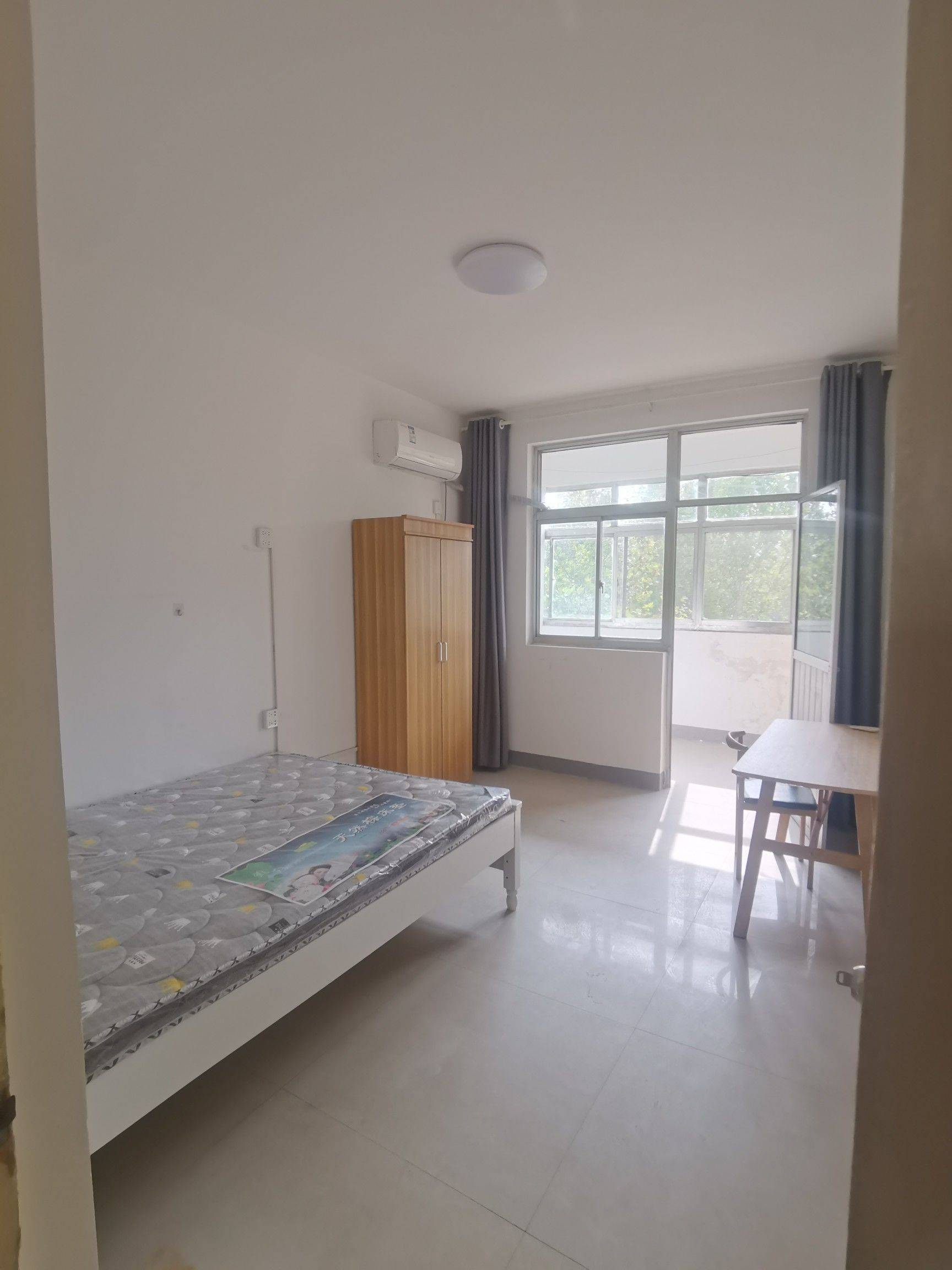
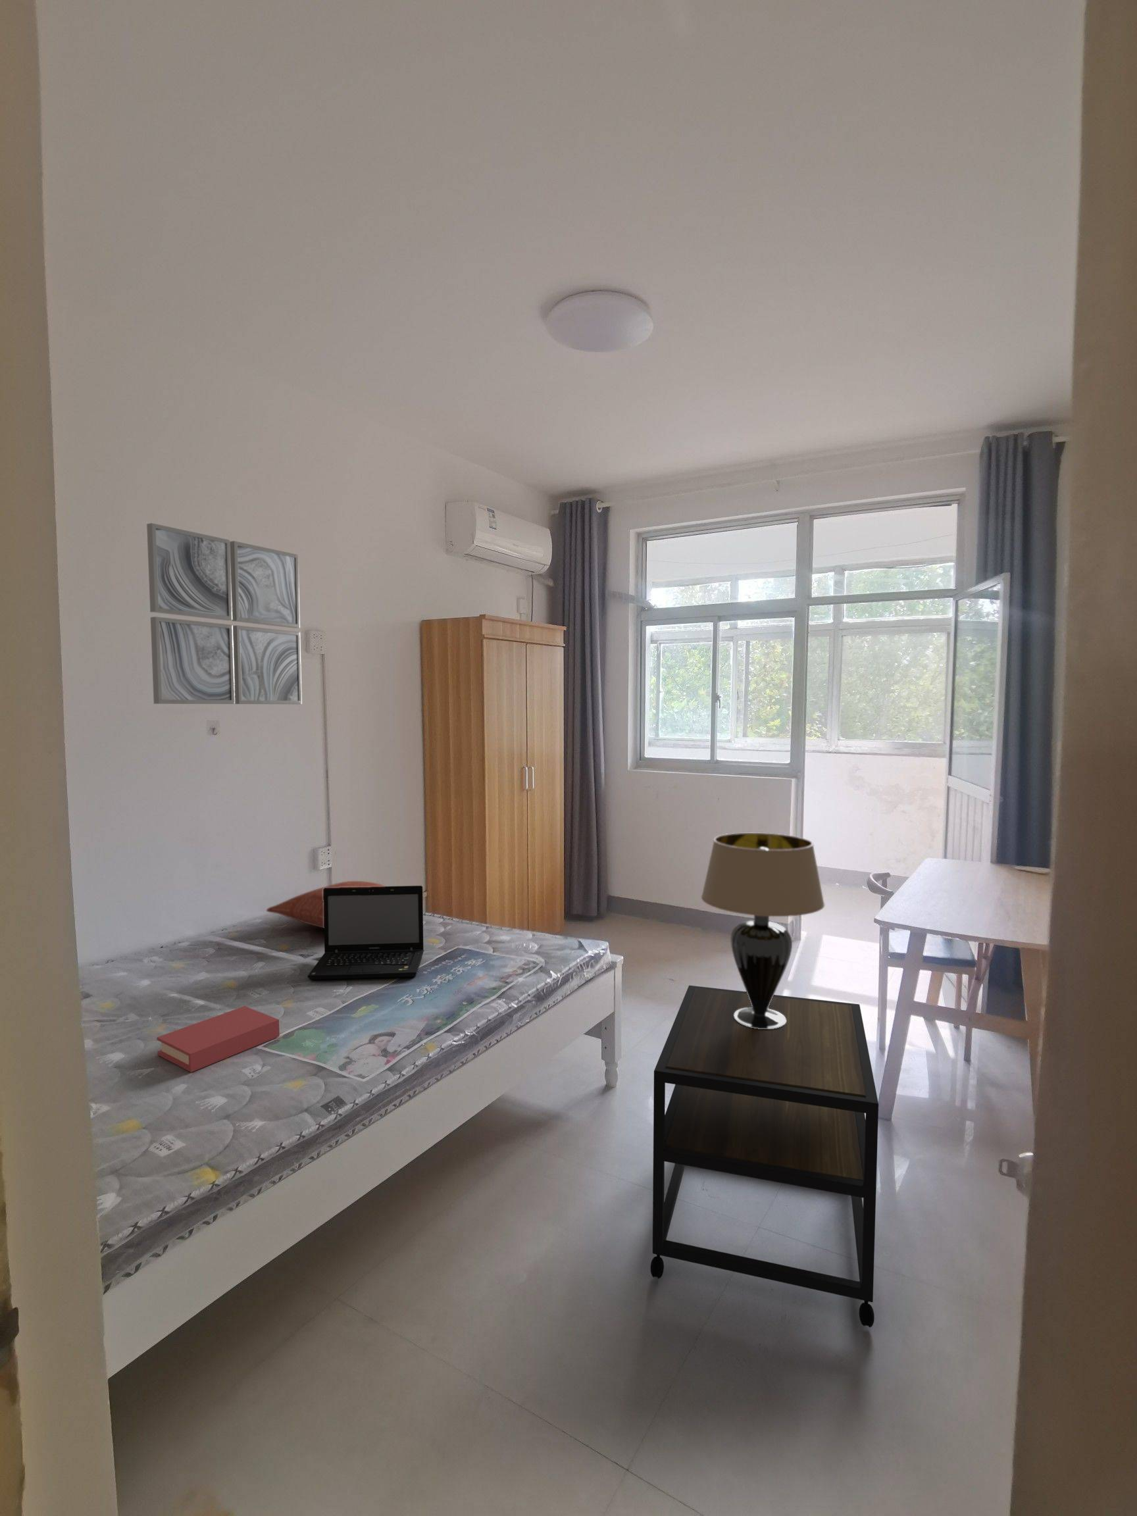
+ laptop [307,885,424,980]
+ book [156,1005,281,1072]
+ wall art [146,523,302,704]
+ table lamp [701,832,825,1029]
+ side table [650,985,879,1327]
+ pillow [266,881,424,929]
